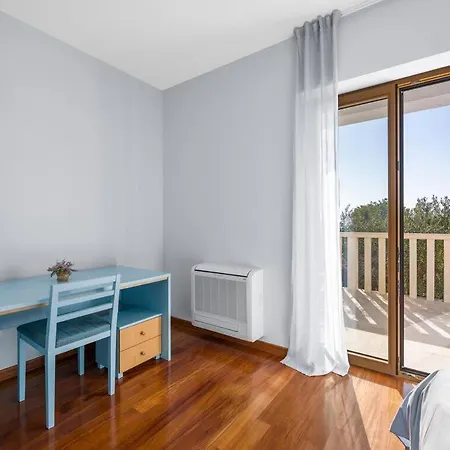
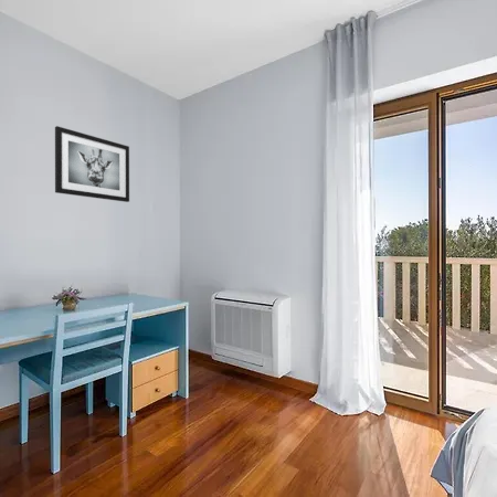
+ wall art [54,125,130,203]
